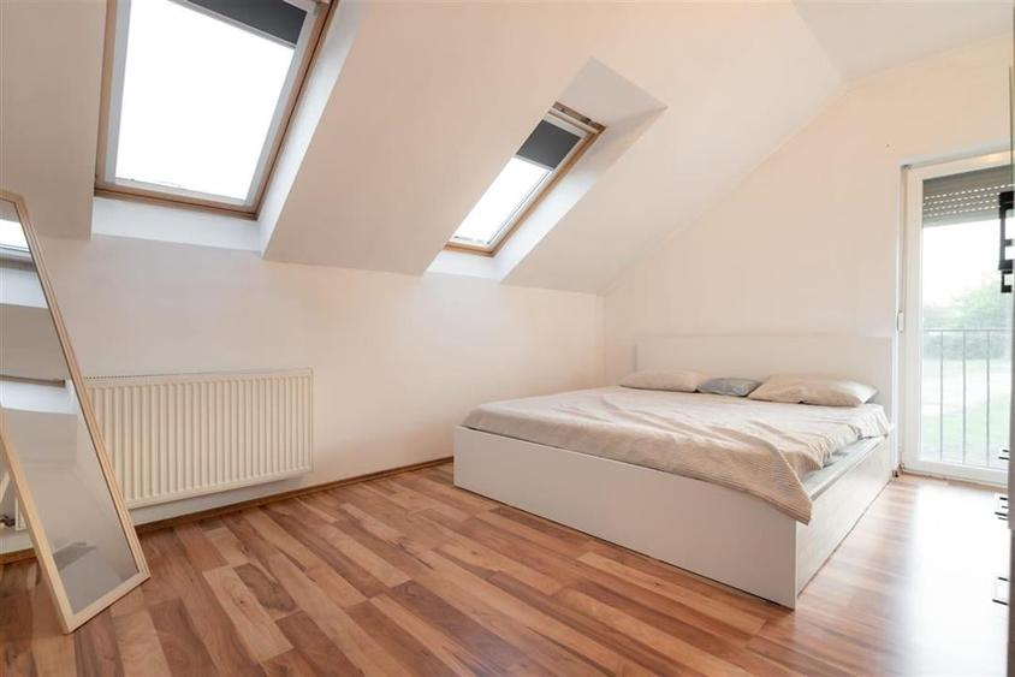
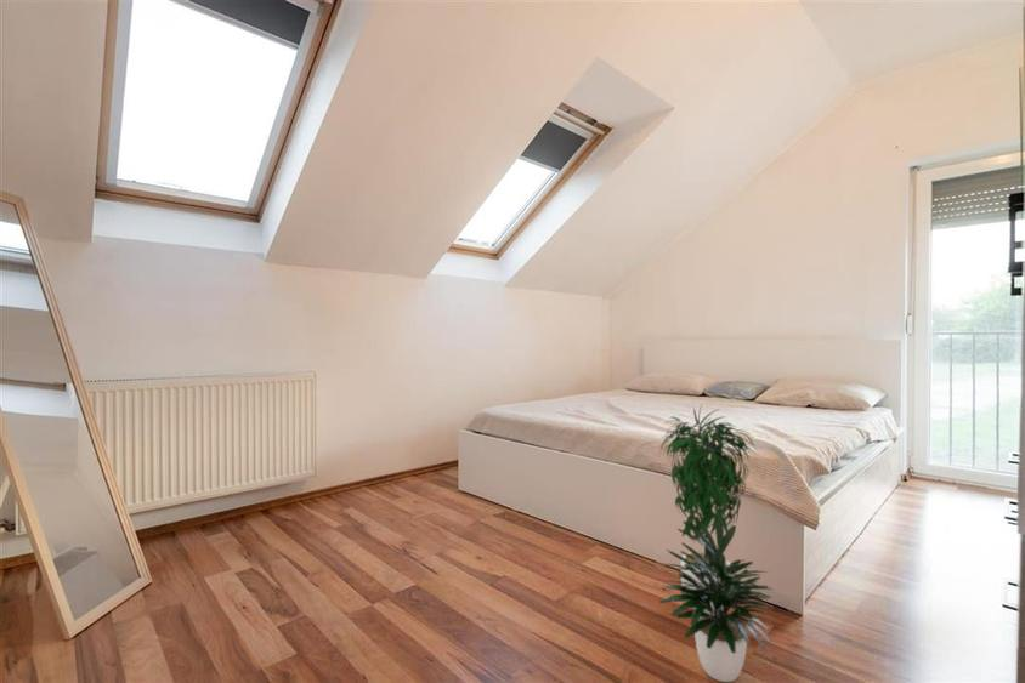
+ potted plant [658,404,775,683]
